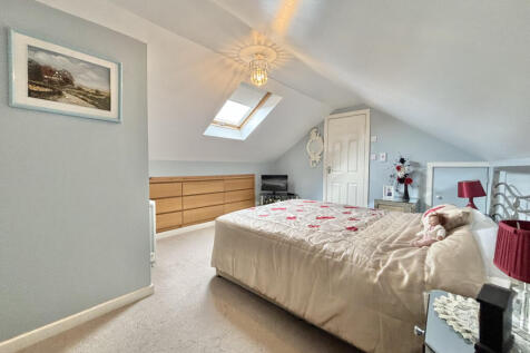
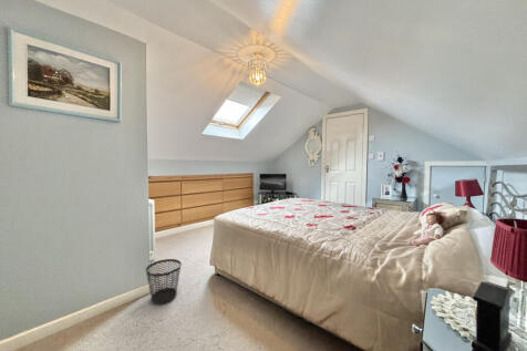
+ wastebasket [145,258,182,306]
